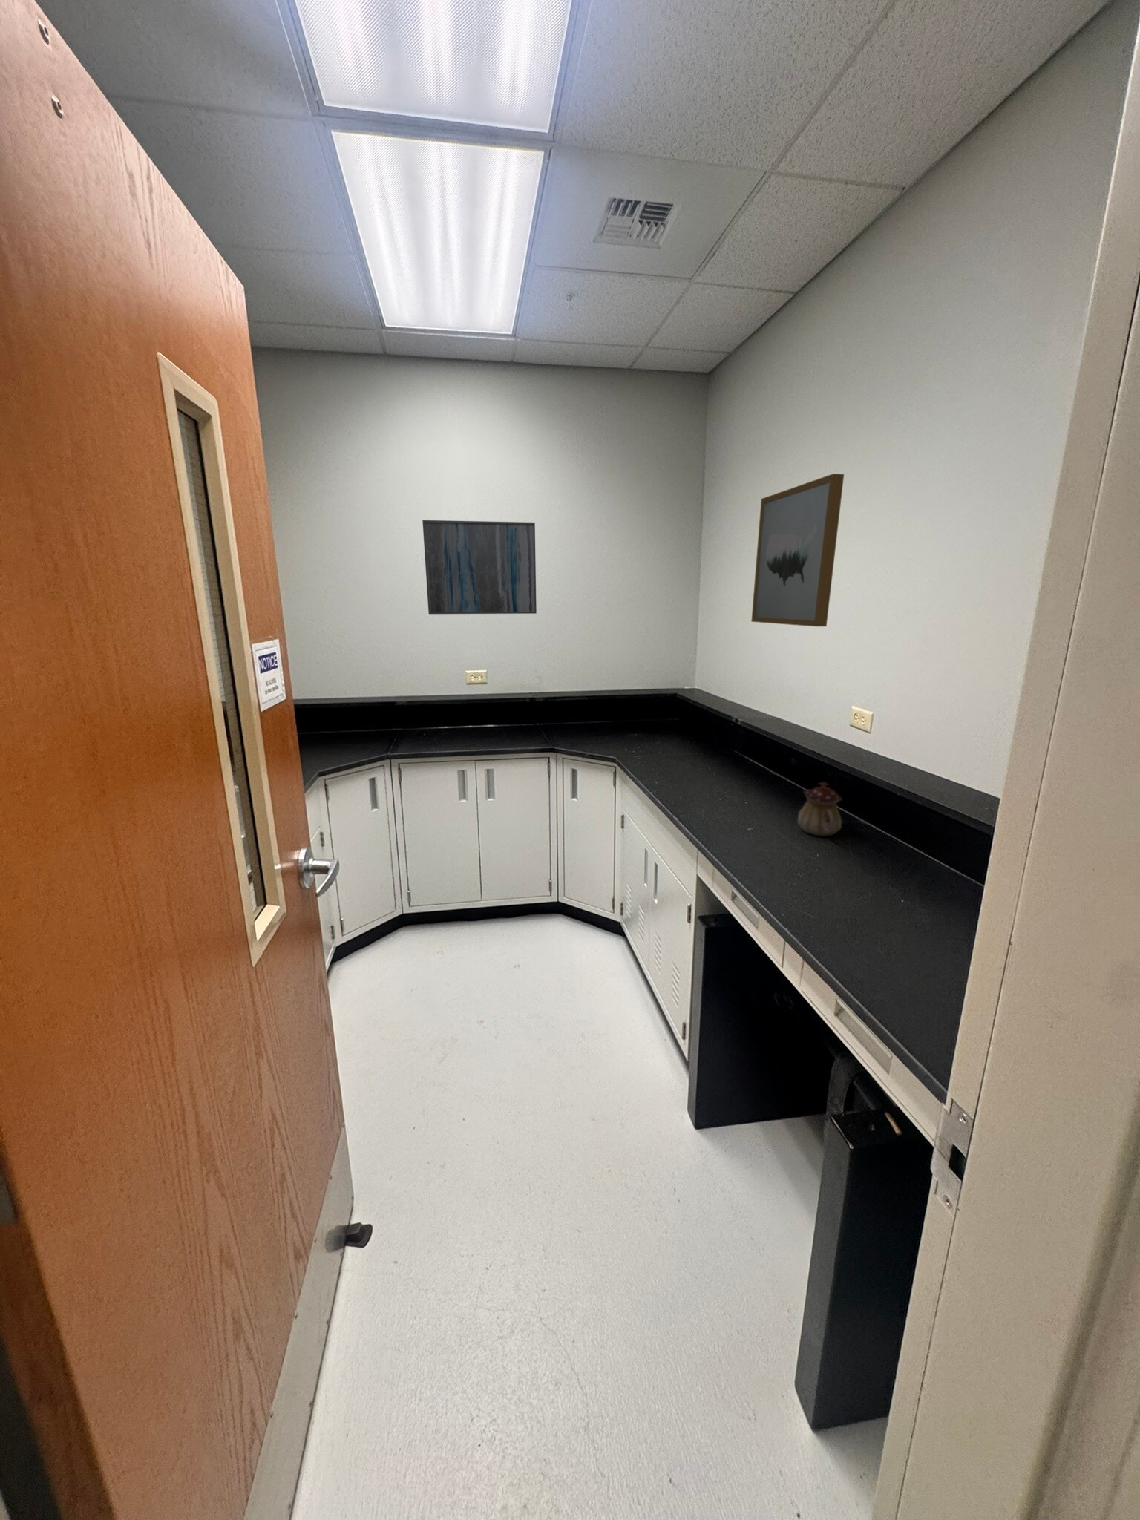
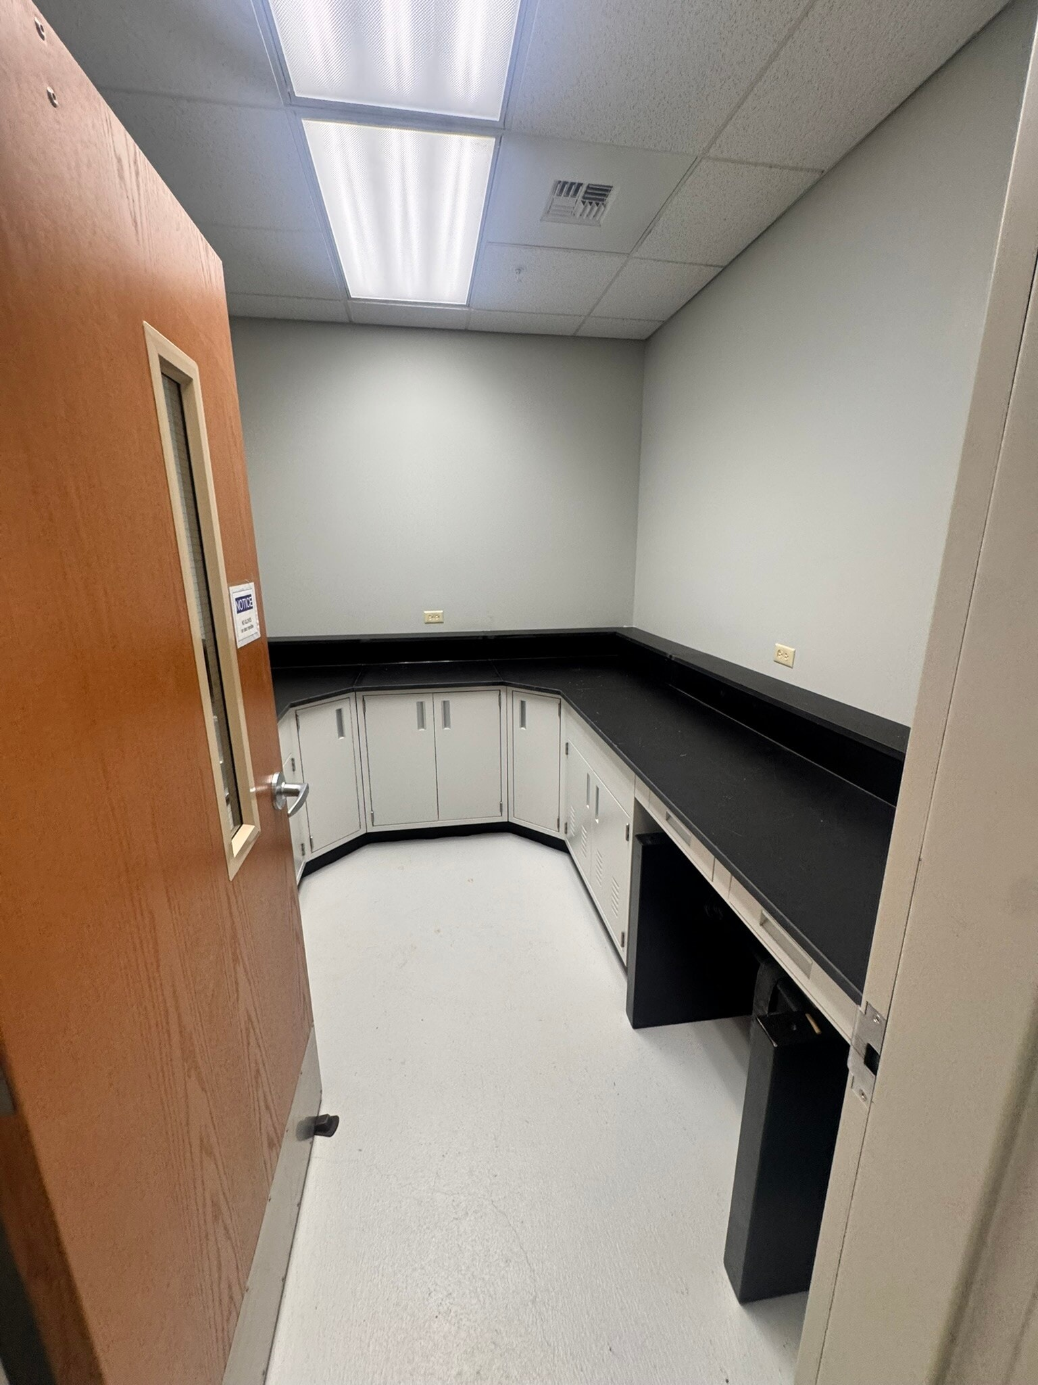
- wall art [422,519,538,614]
- teapot [798,780,843,837]
- wall art [751,473,844,627]
